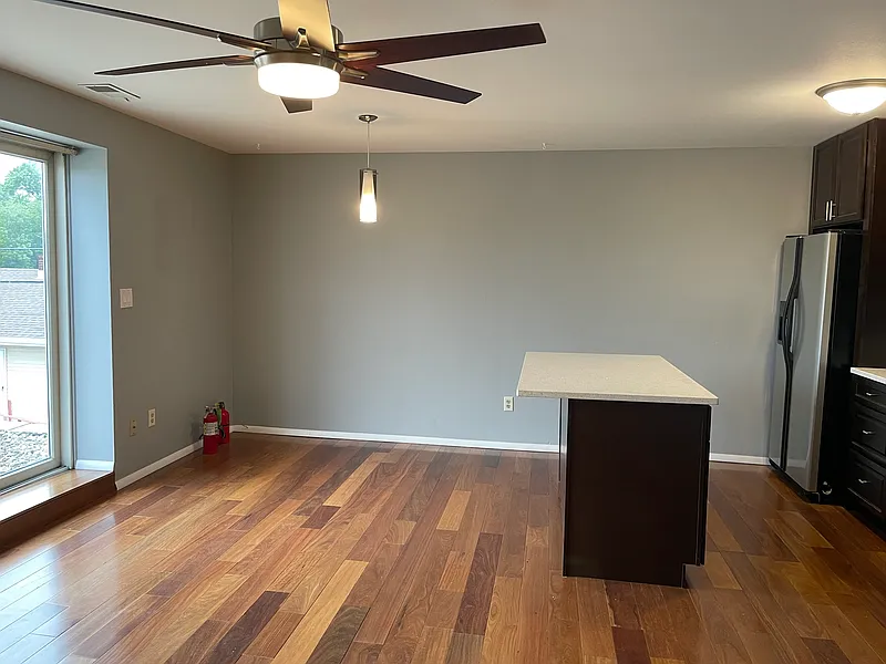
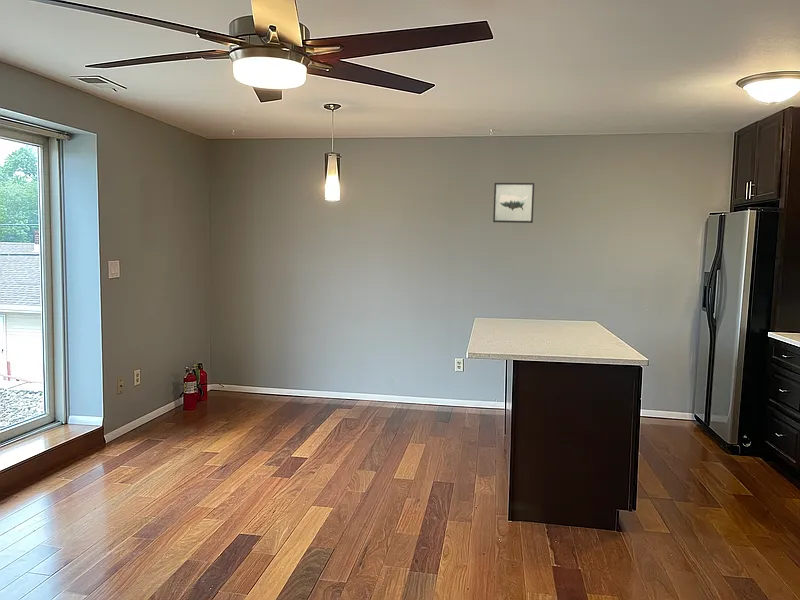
+ wall art [492,182,535,224]
